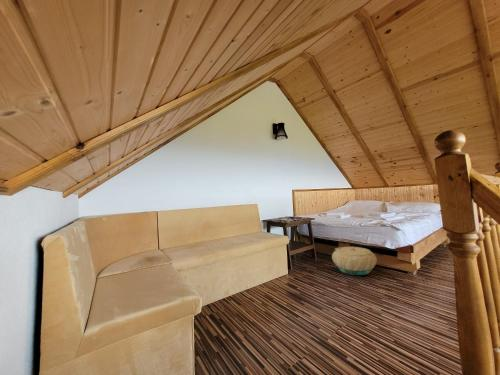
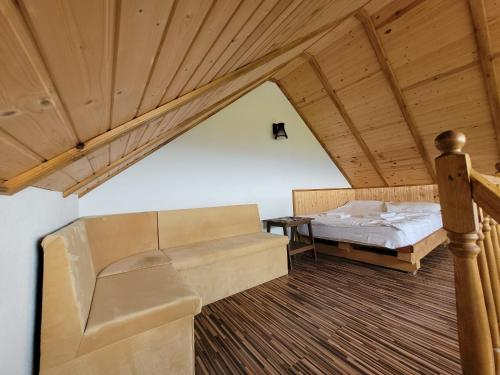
- basket [331,246,378,276]
